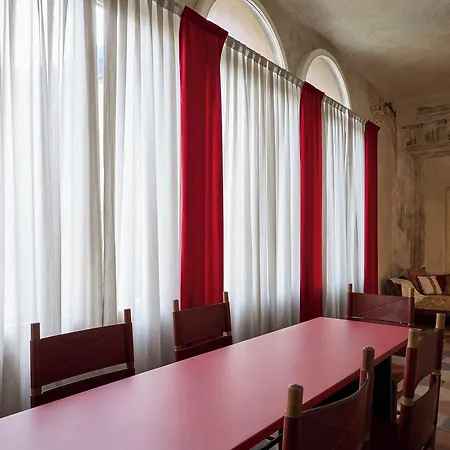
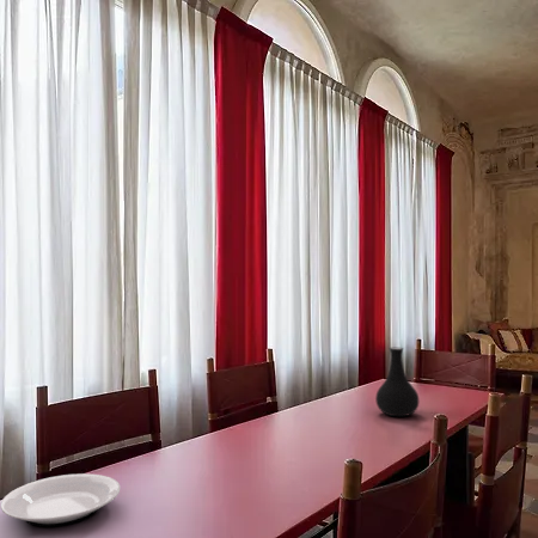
+ vase [374,347,420,417]
+ plate [0,472,122,528]
